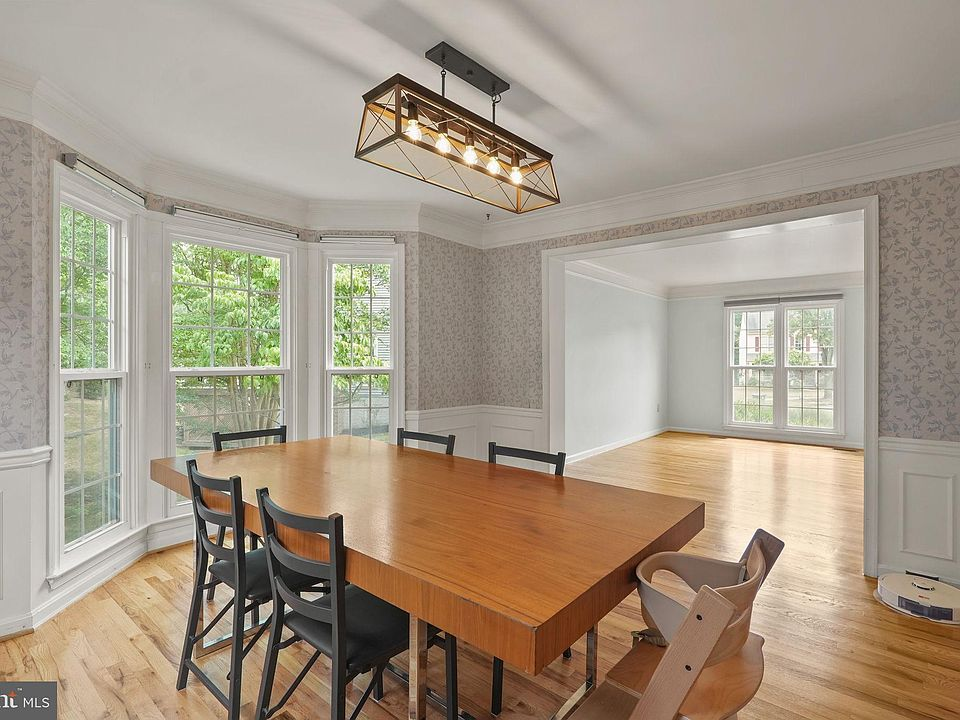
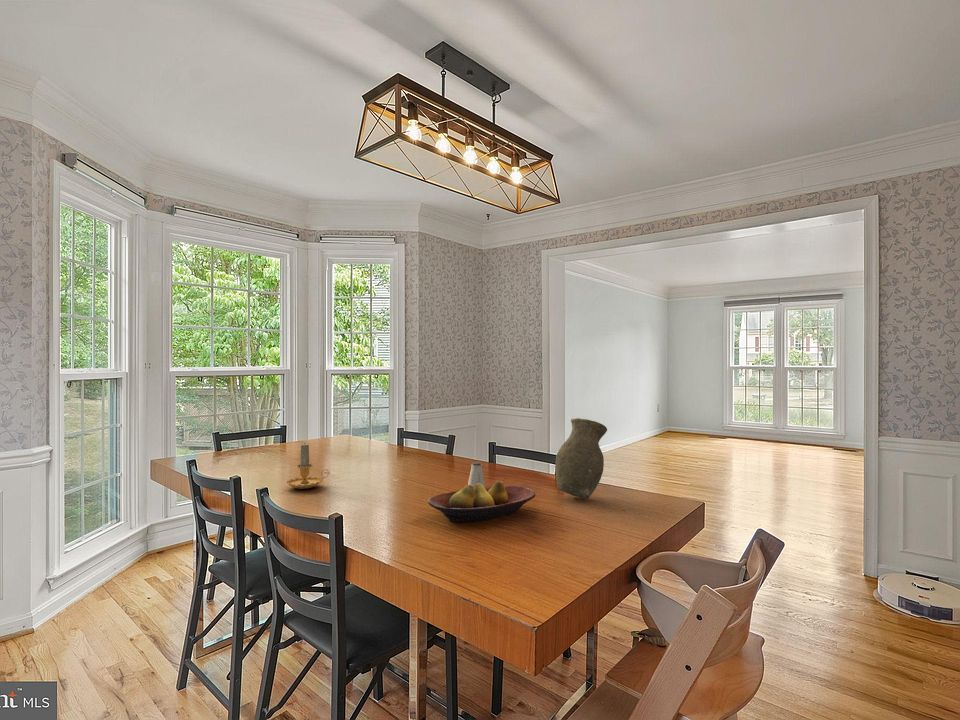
+ saltshaker [467,461,486,488]
+ candle [285,443,330,490]
+ fruit bowl [427,480,536,523]
+ vase [554,417,608,500]
